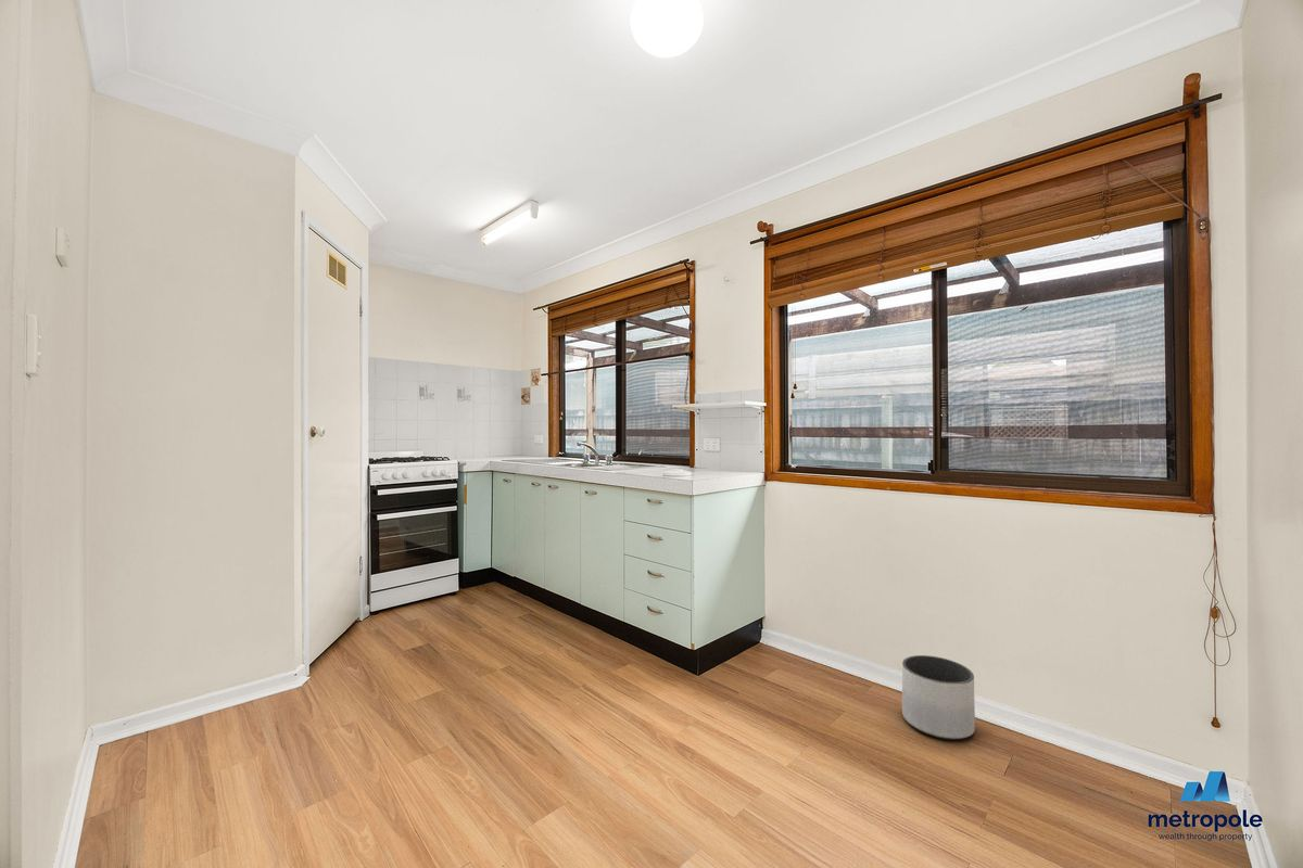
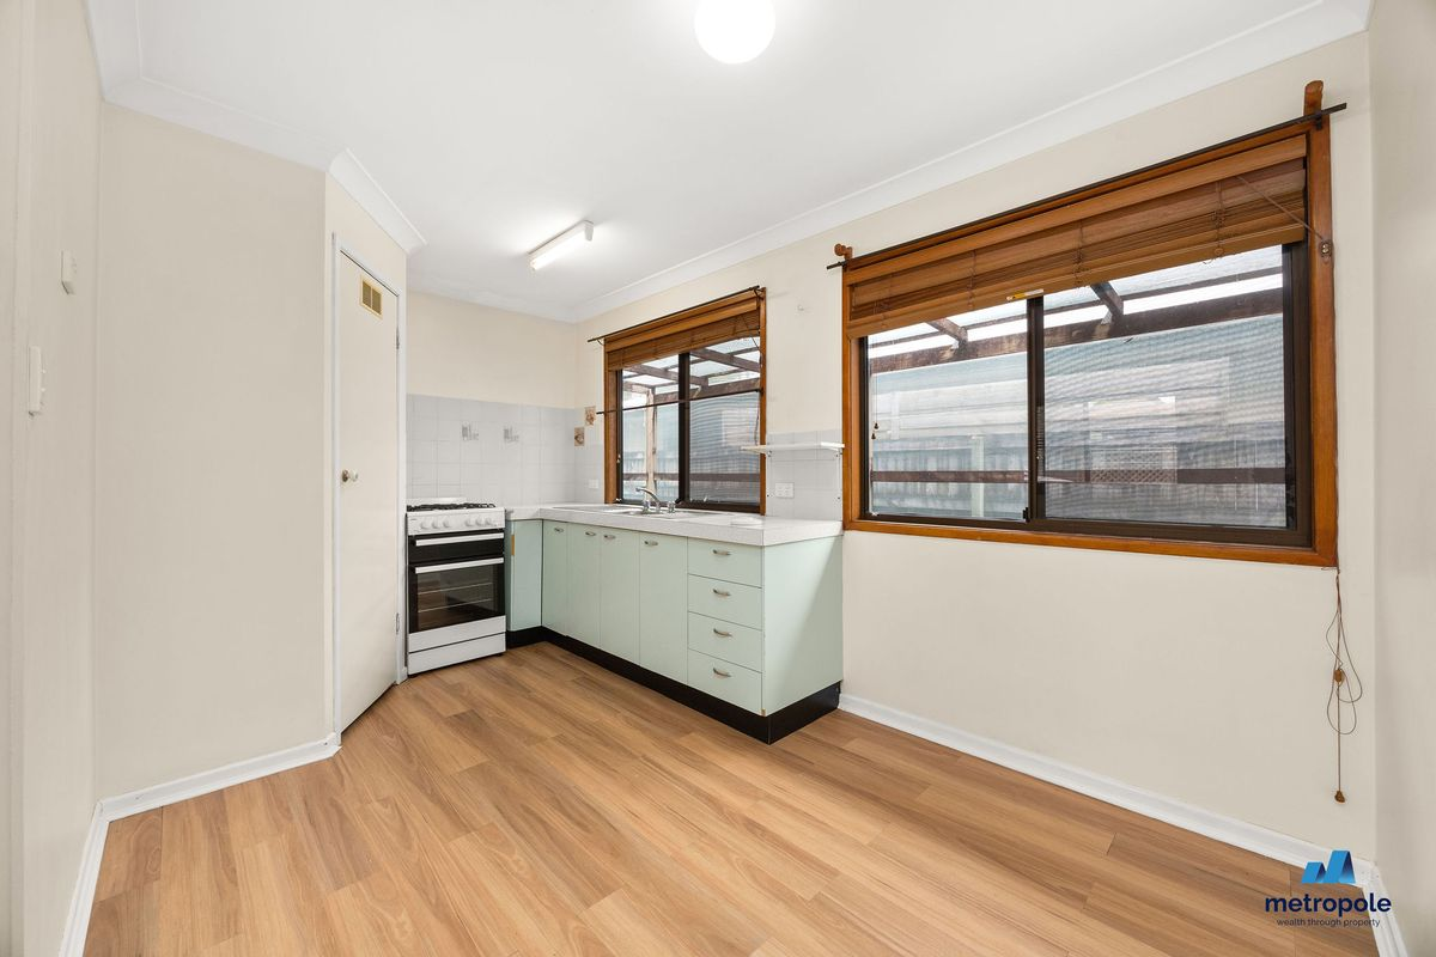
- planter [901,654,976,741]
